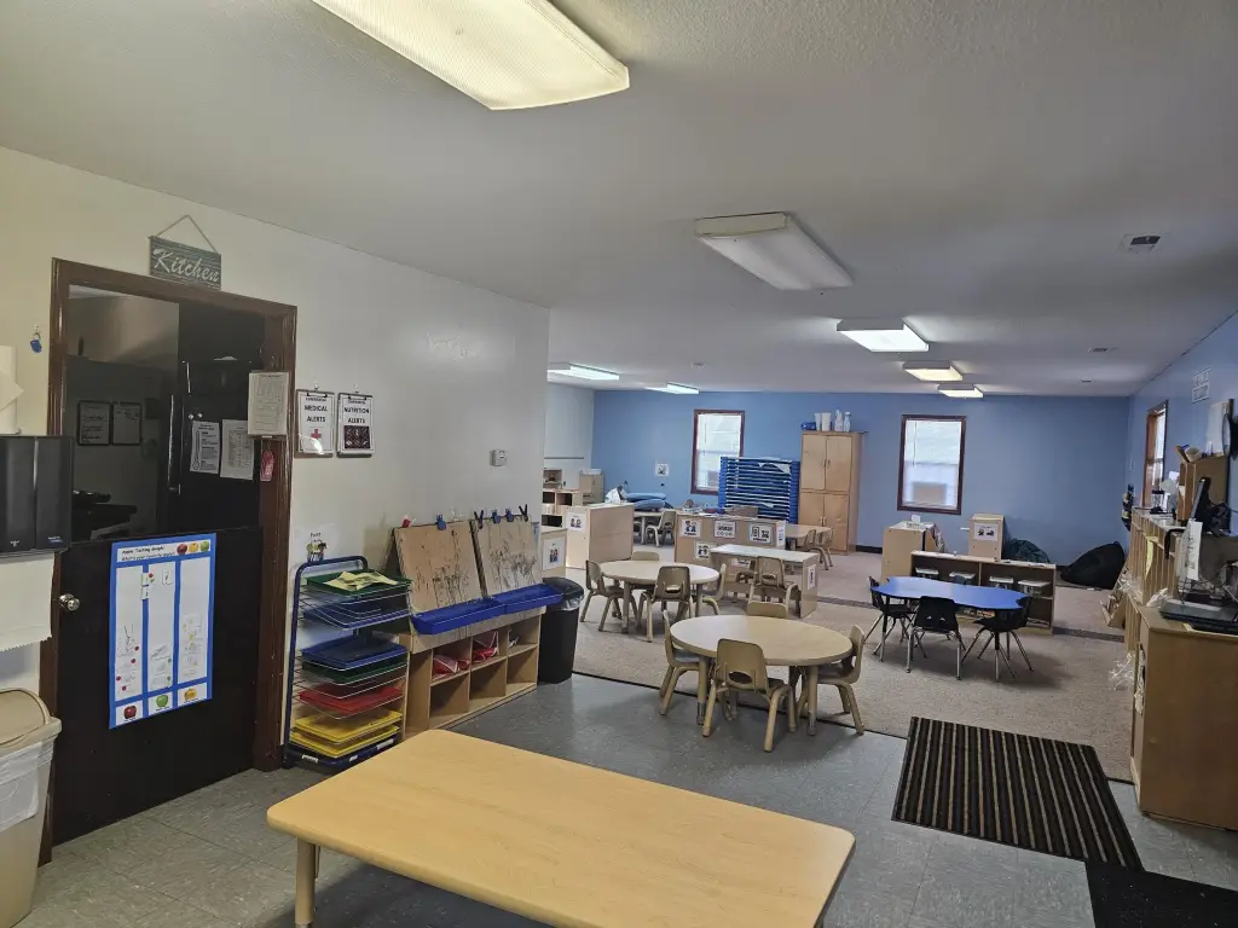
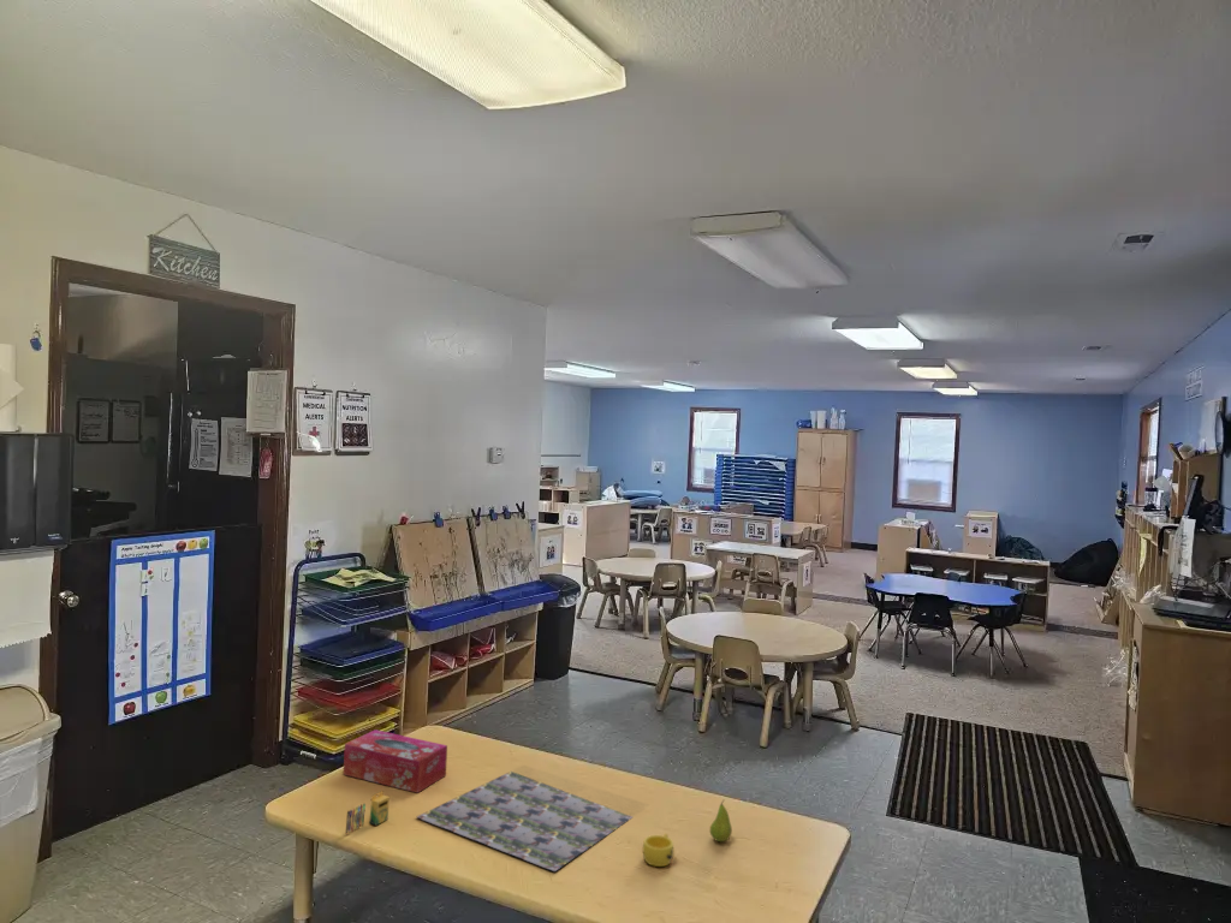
+ tissue box [343,728,448,794]
+ cup [642,832,674,868]
+ puzzle [416,770,634,873]
+ fruit [709,798,733,842]
+ crayon [345,790,391,835]
